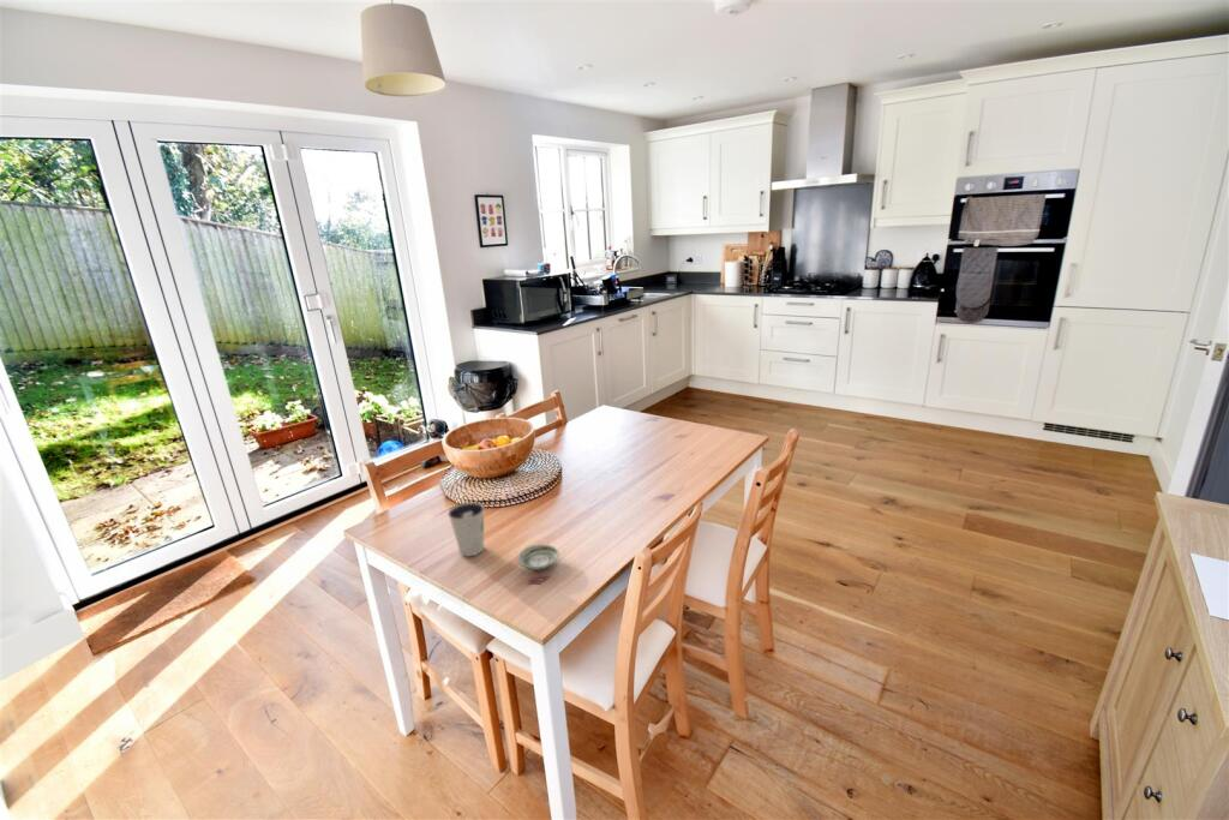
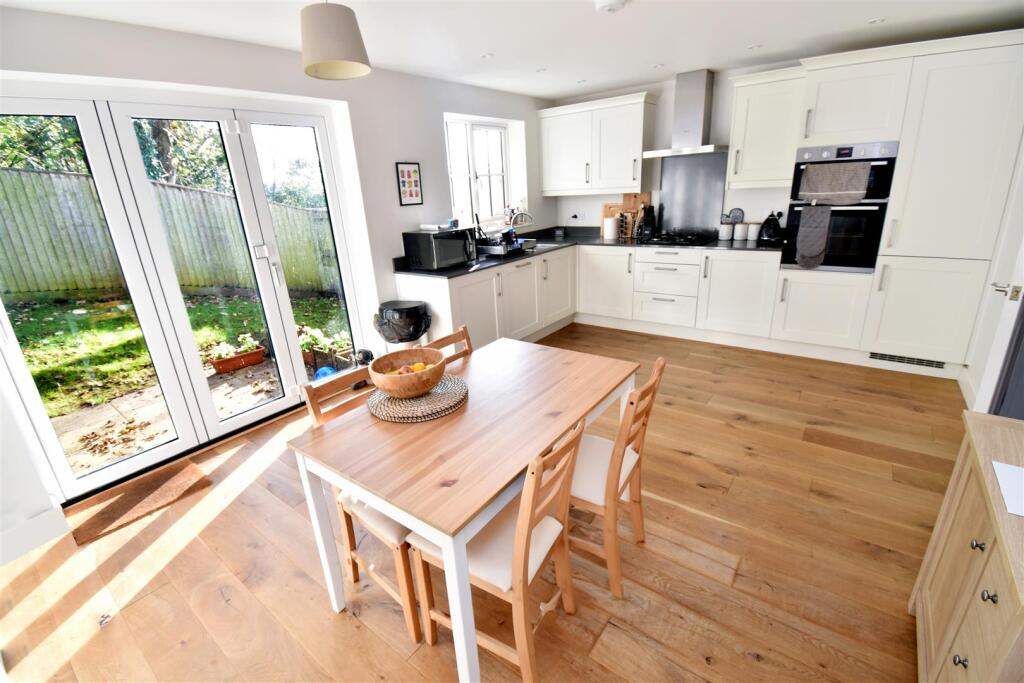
- dixie cup [446,501,486,557]
- saucer [516,543,560,571]
